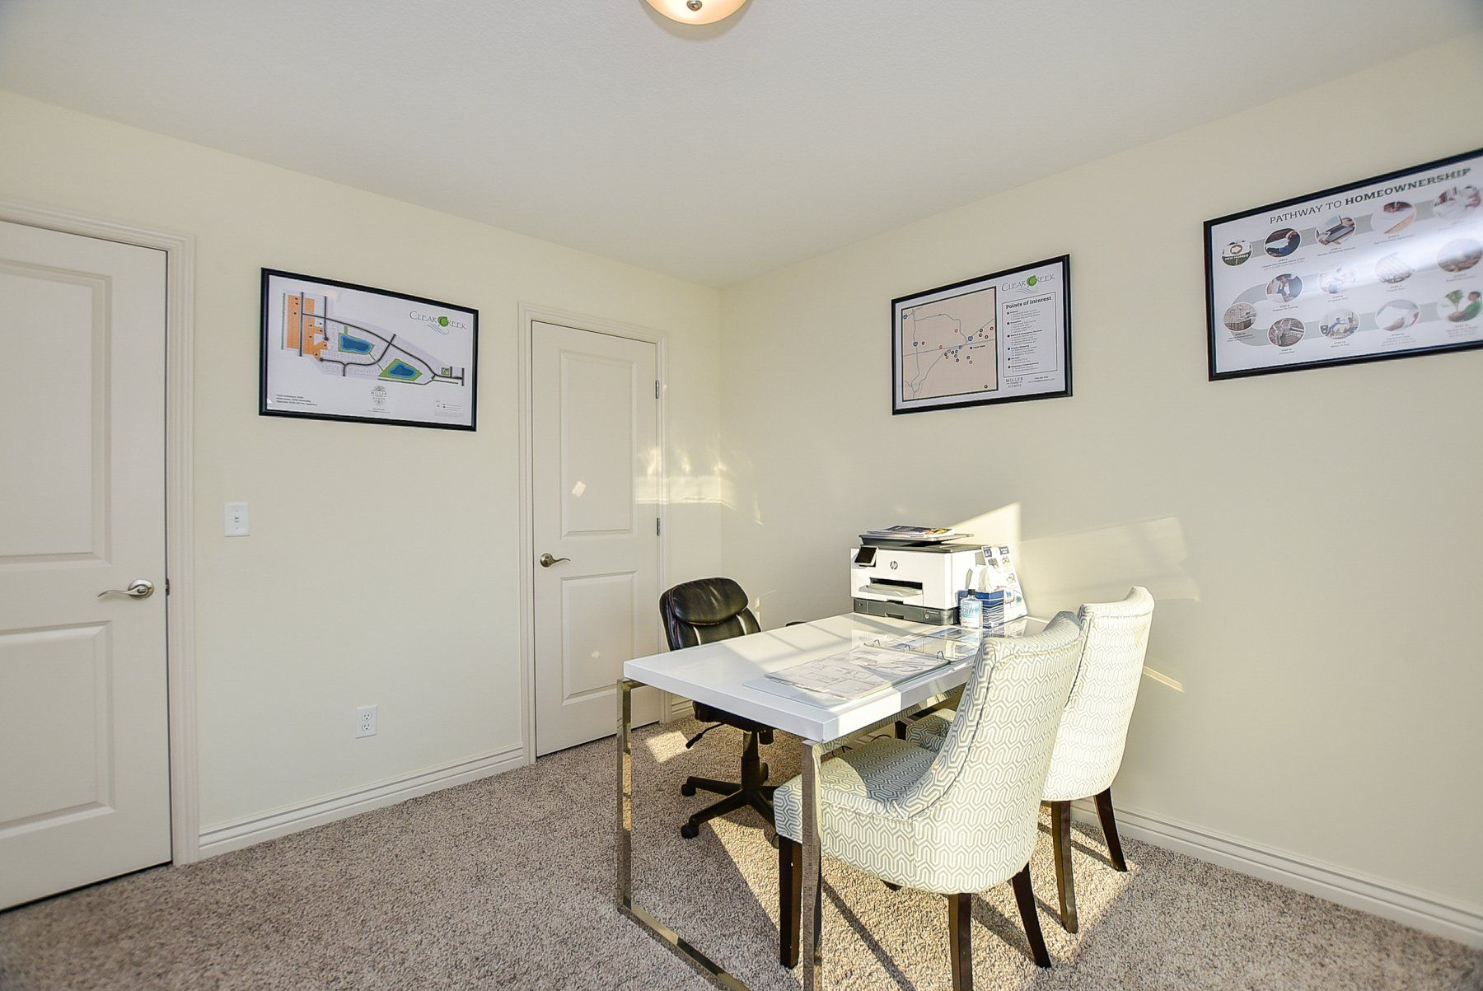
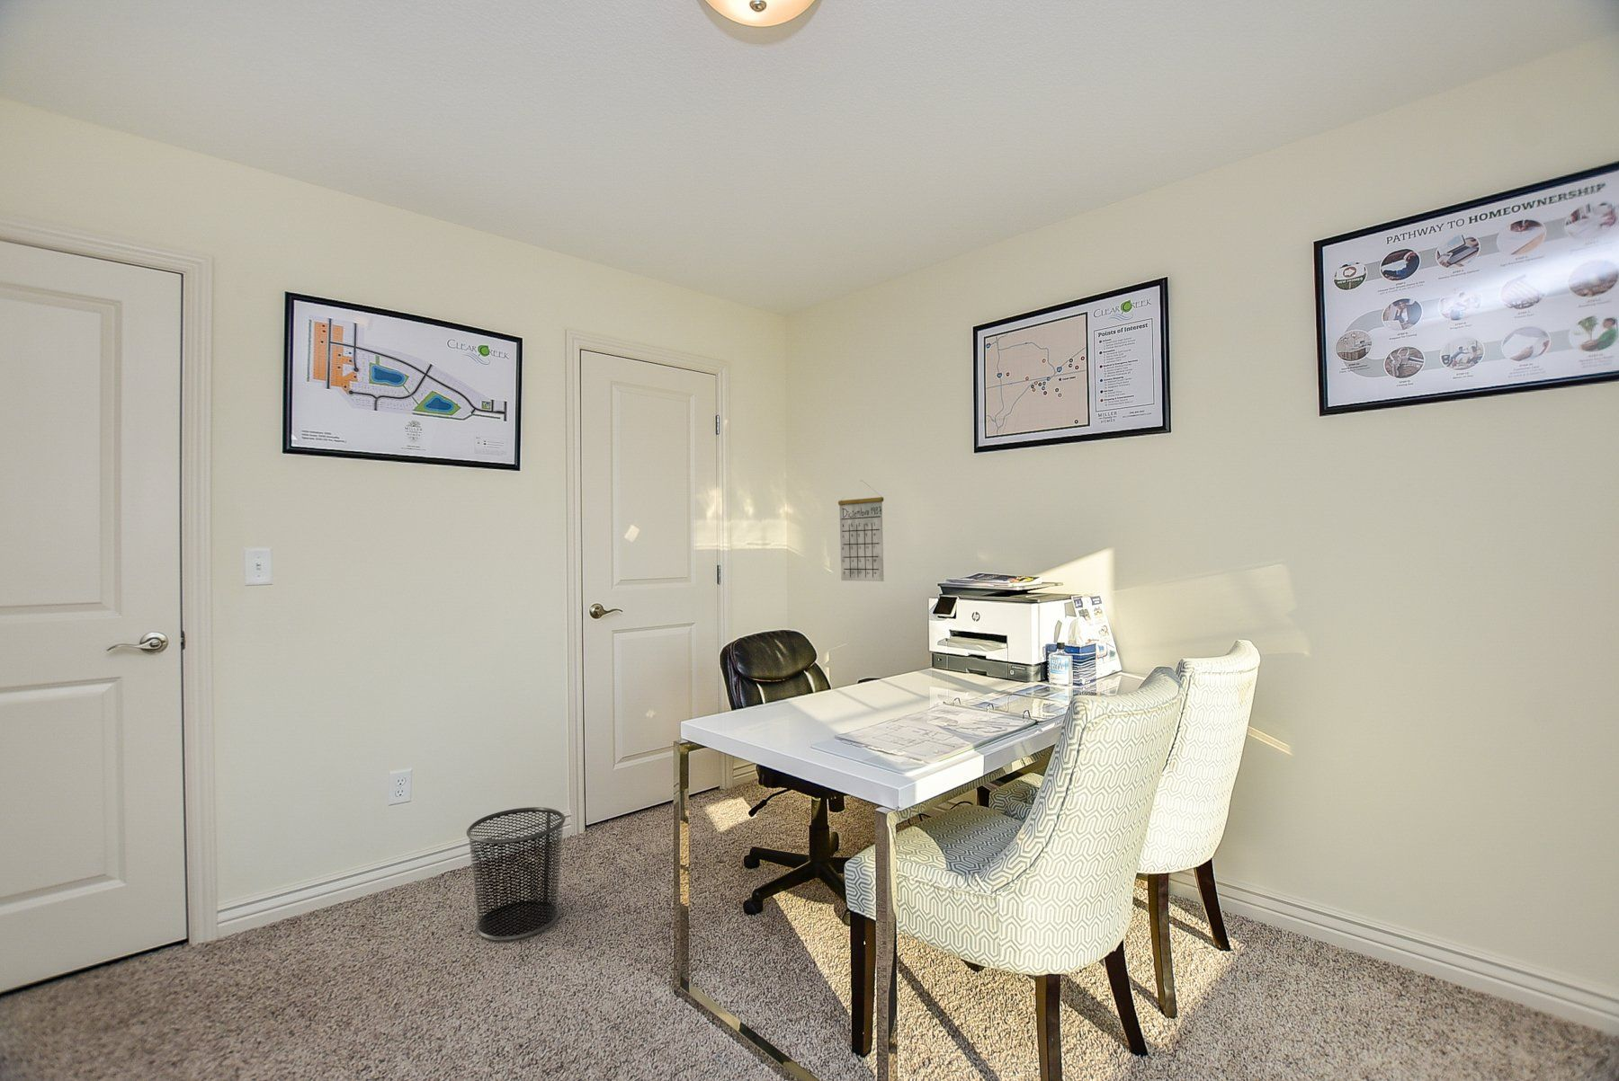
+ calendar [838,479,884,583]
+ waste bin [466,806,566,942]
